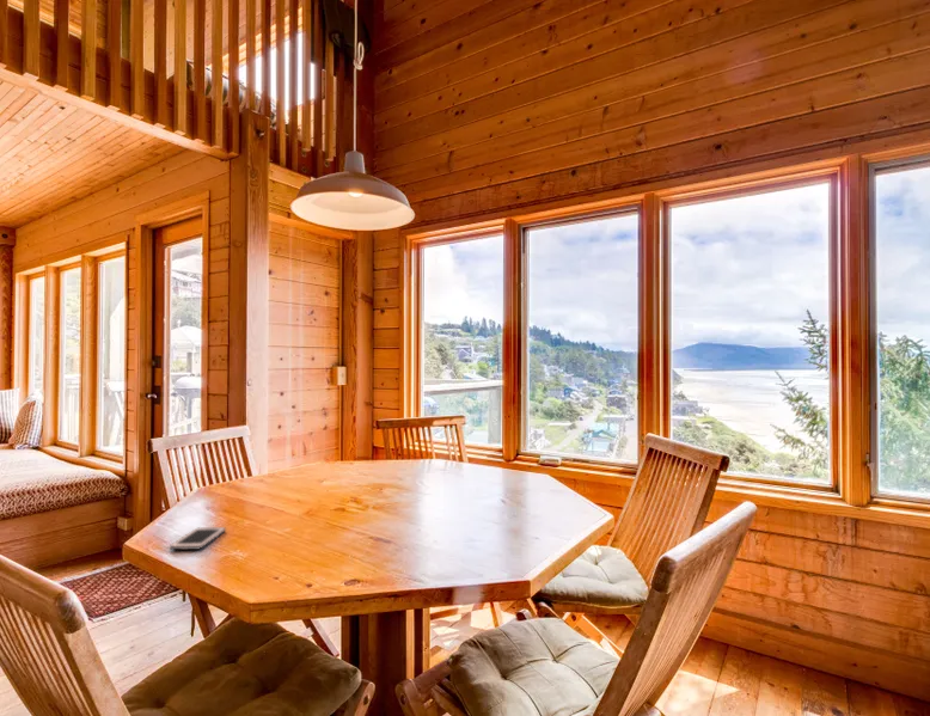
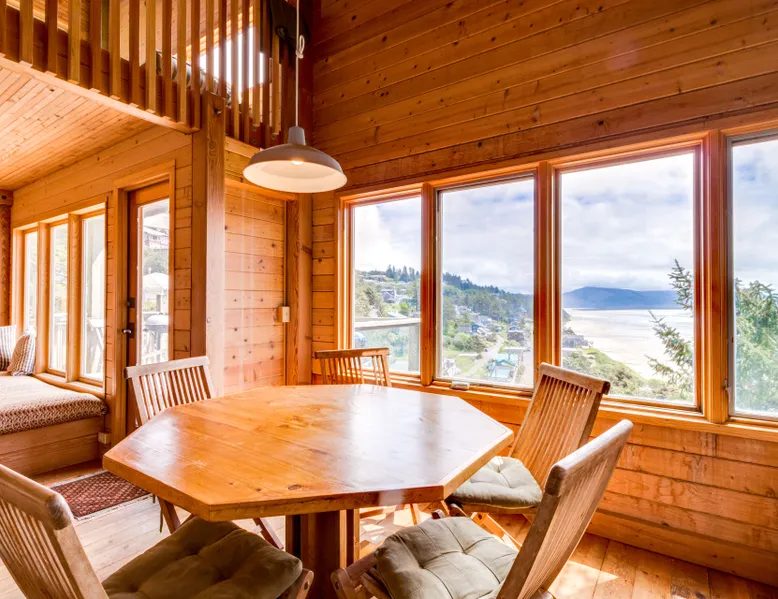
- cell phone [169,526,227,551]
